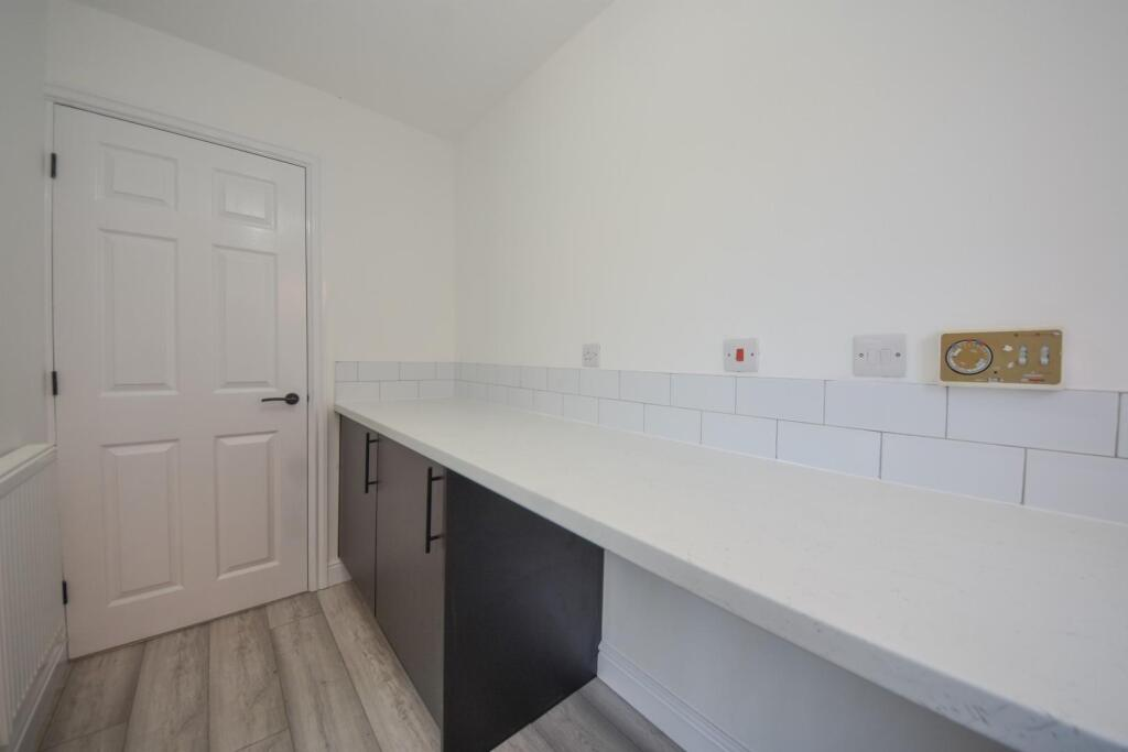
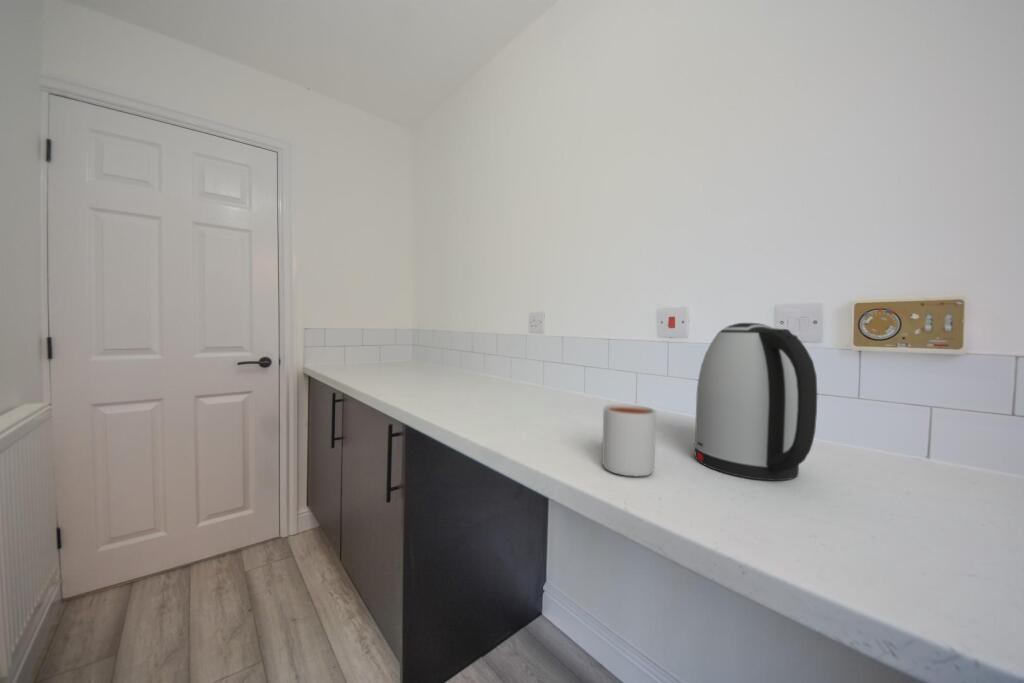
+ mug [601,403,657,477]
+ kettle [693,322,818,482]
